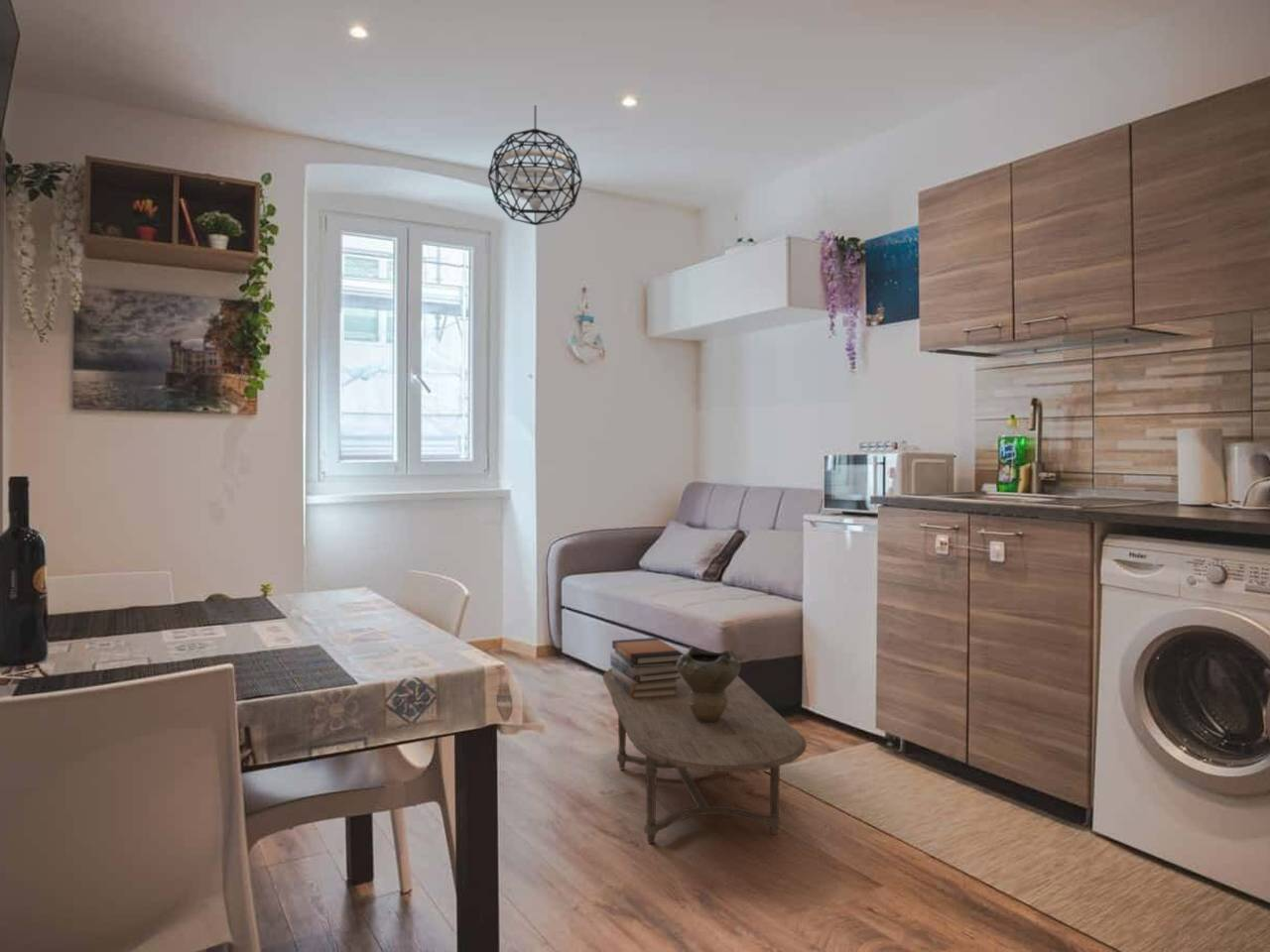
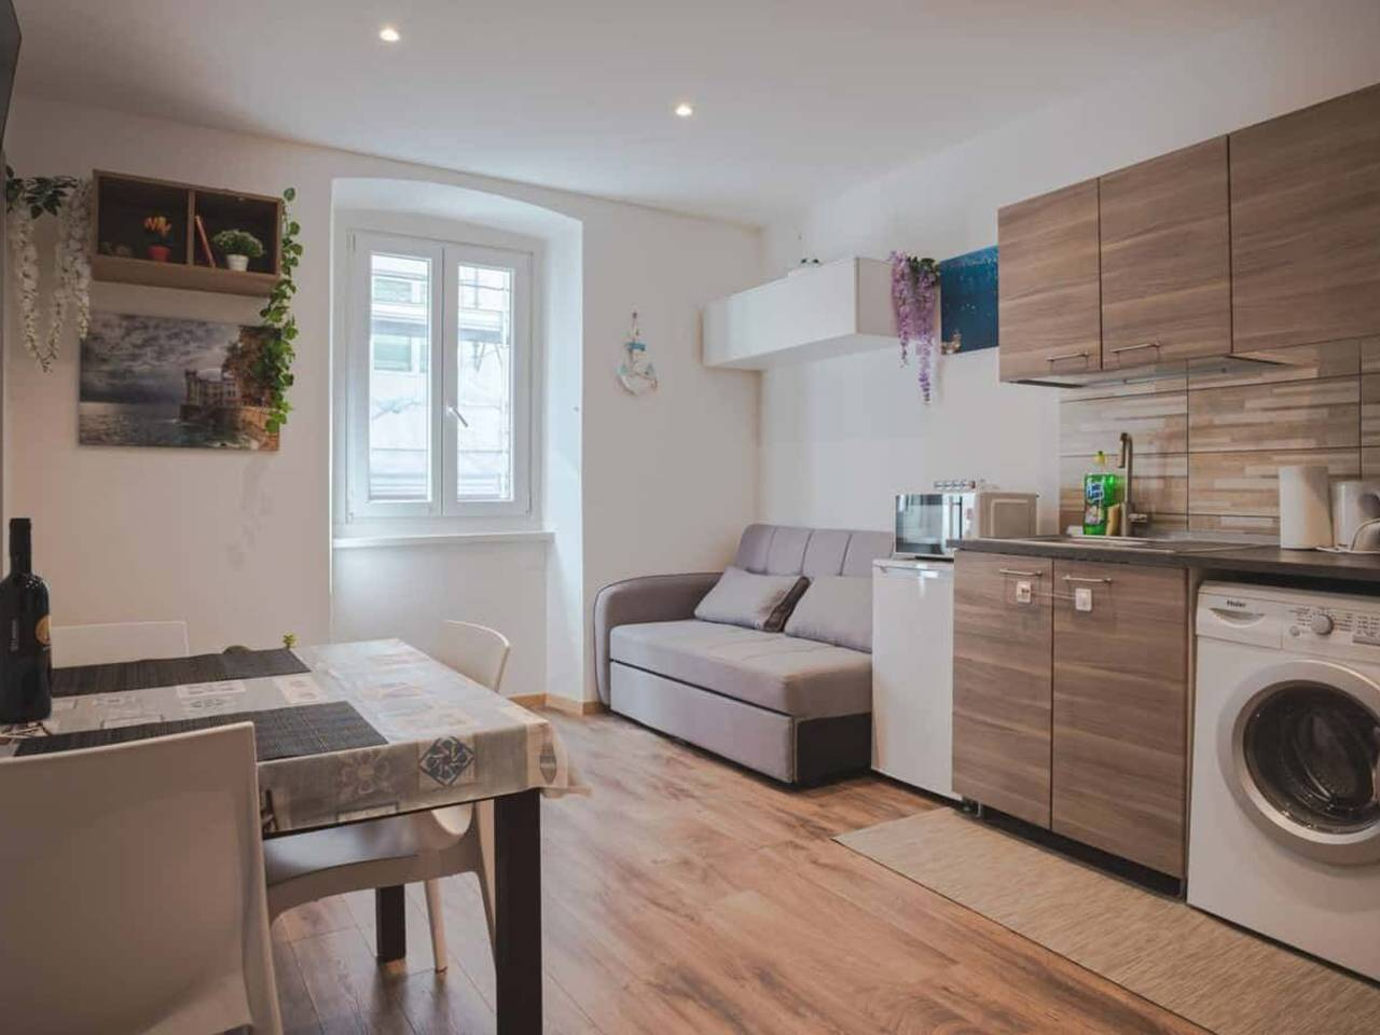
- coffee table [602,667,808,844]
- pendant light [487,104,583,226]
- decorative bowl [677,646,741,723]
- book stack [609,637,684,699]
